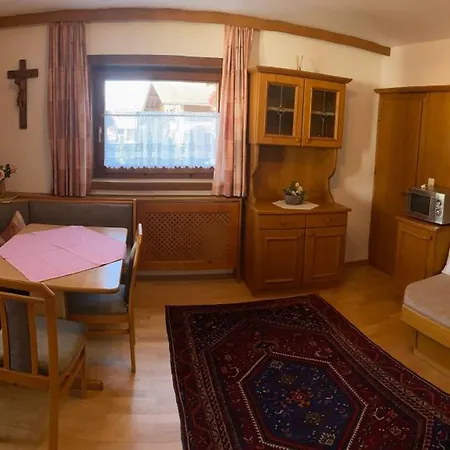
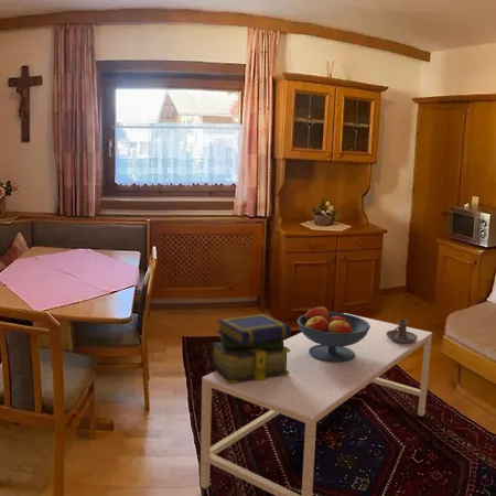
+ candle holder [387,319,418,343]
+ fruit bowl [296,304,370,363]
+ coffee table [200,312,433,496]
+ stack of books [209,313,292,384]
